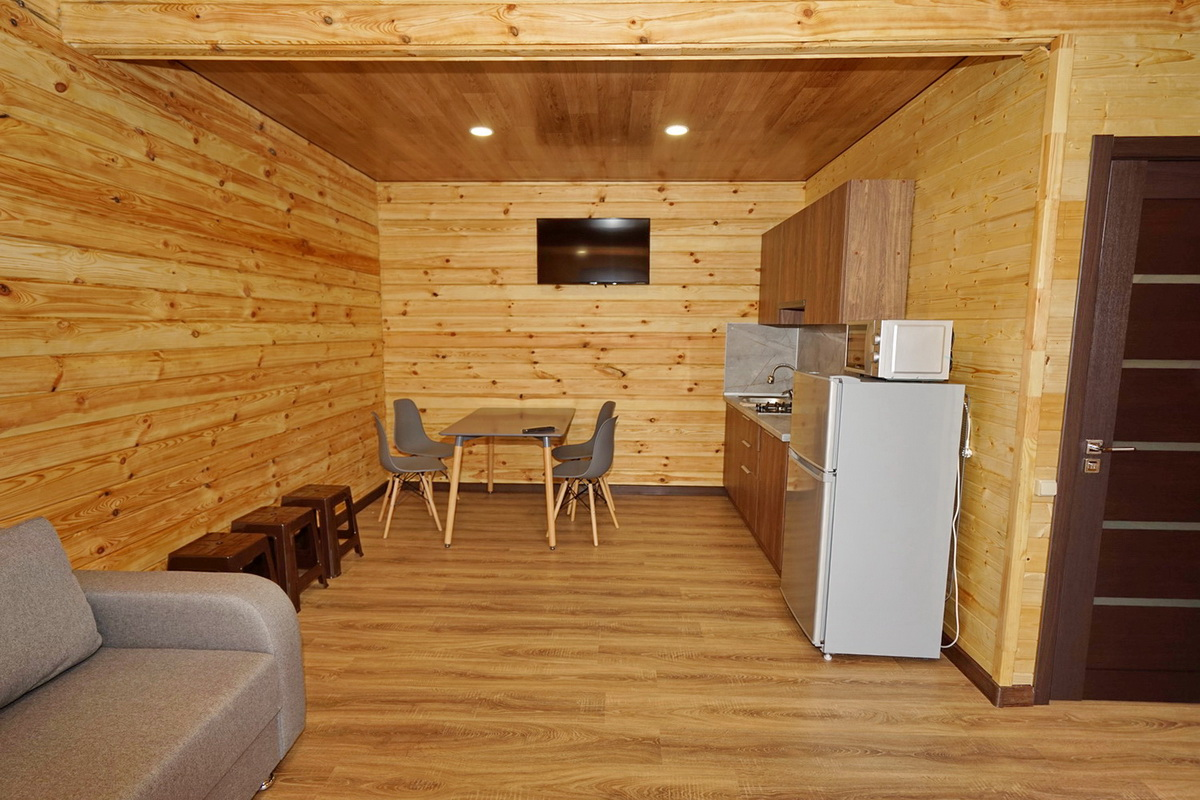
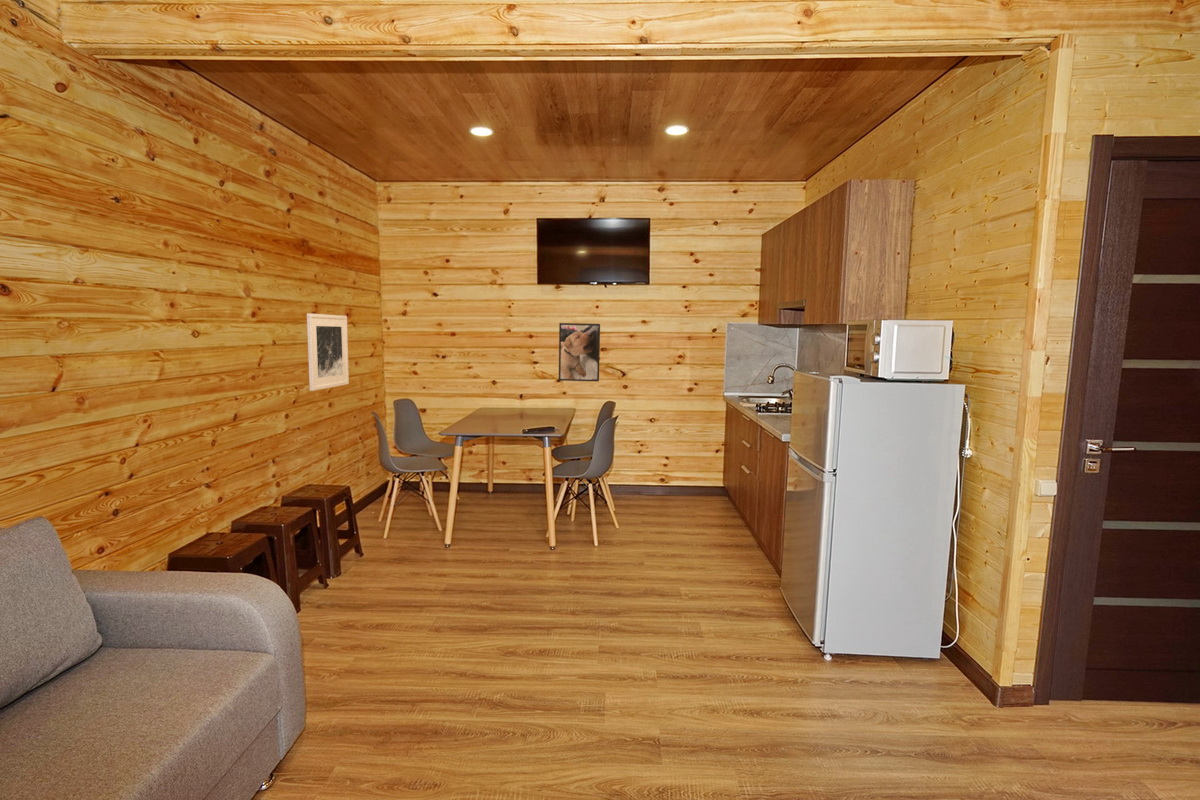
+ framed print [306,312,350,392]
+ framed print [558,322,601,383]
